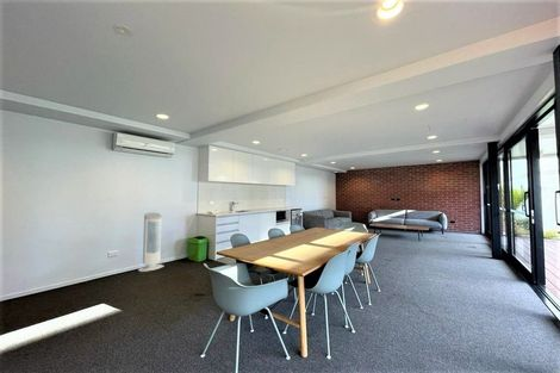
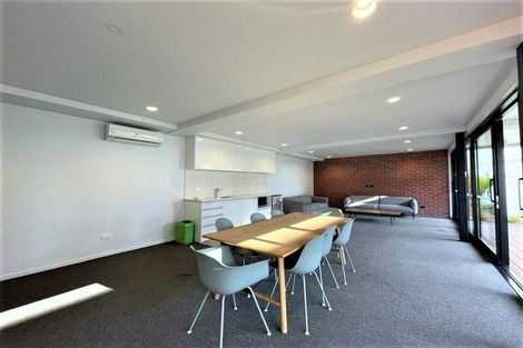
- air purifier [137,211,164,273]
